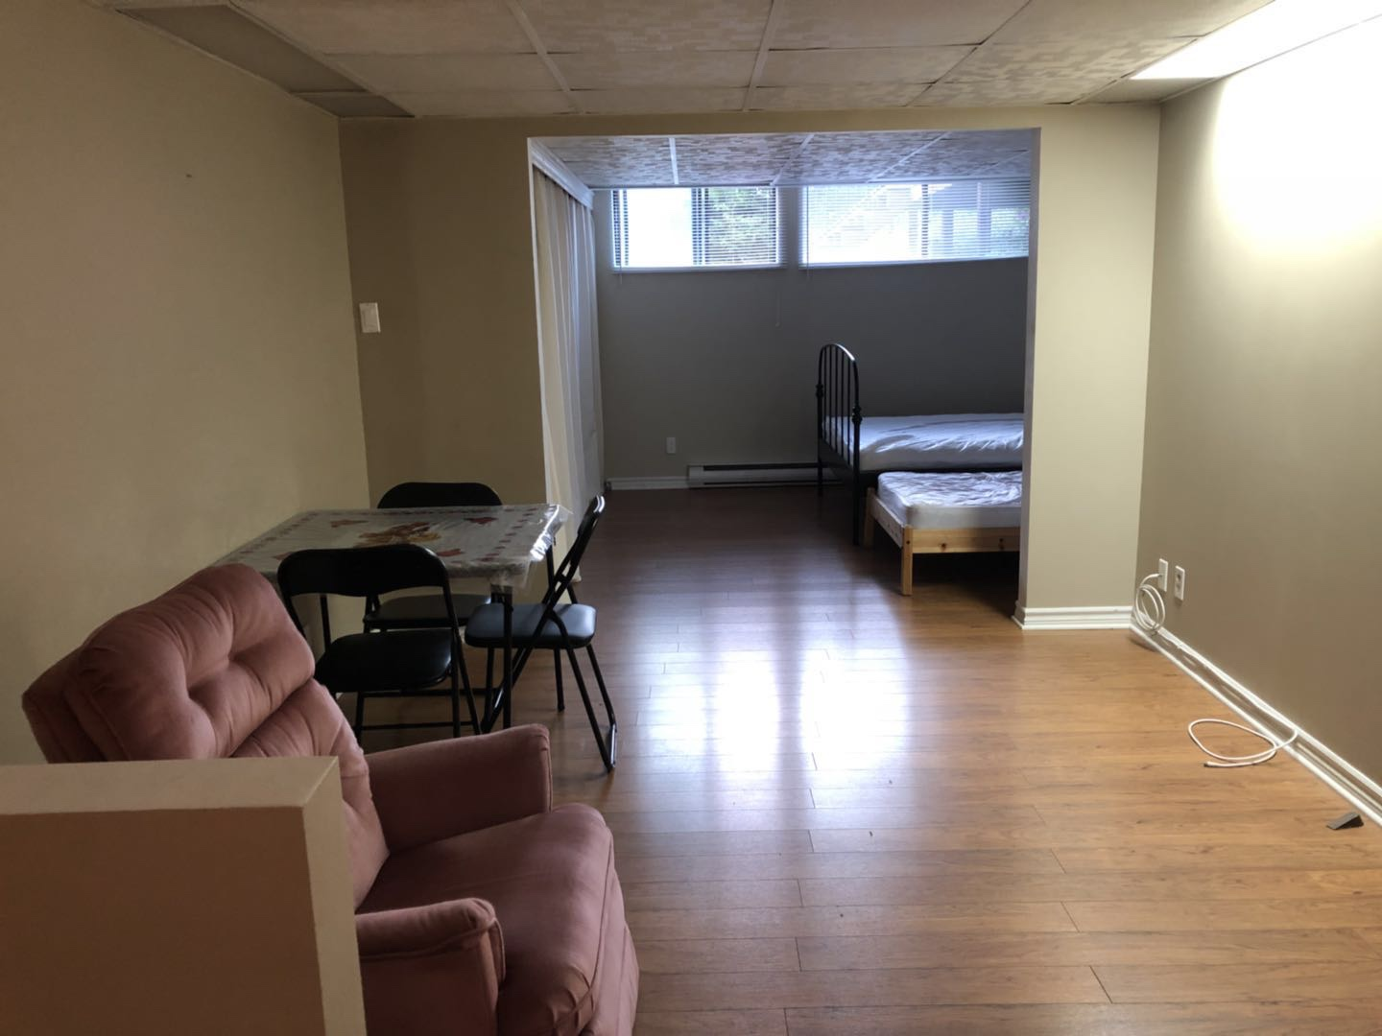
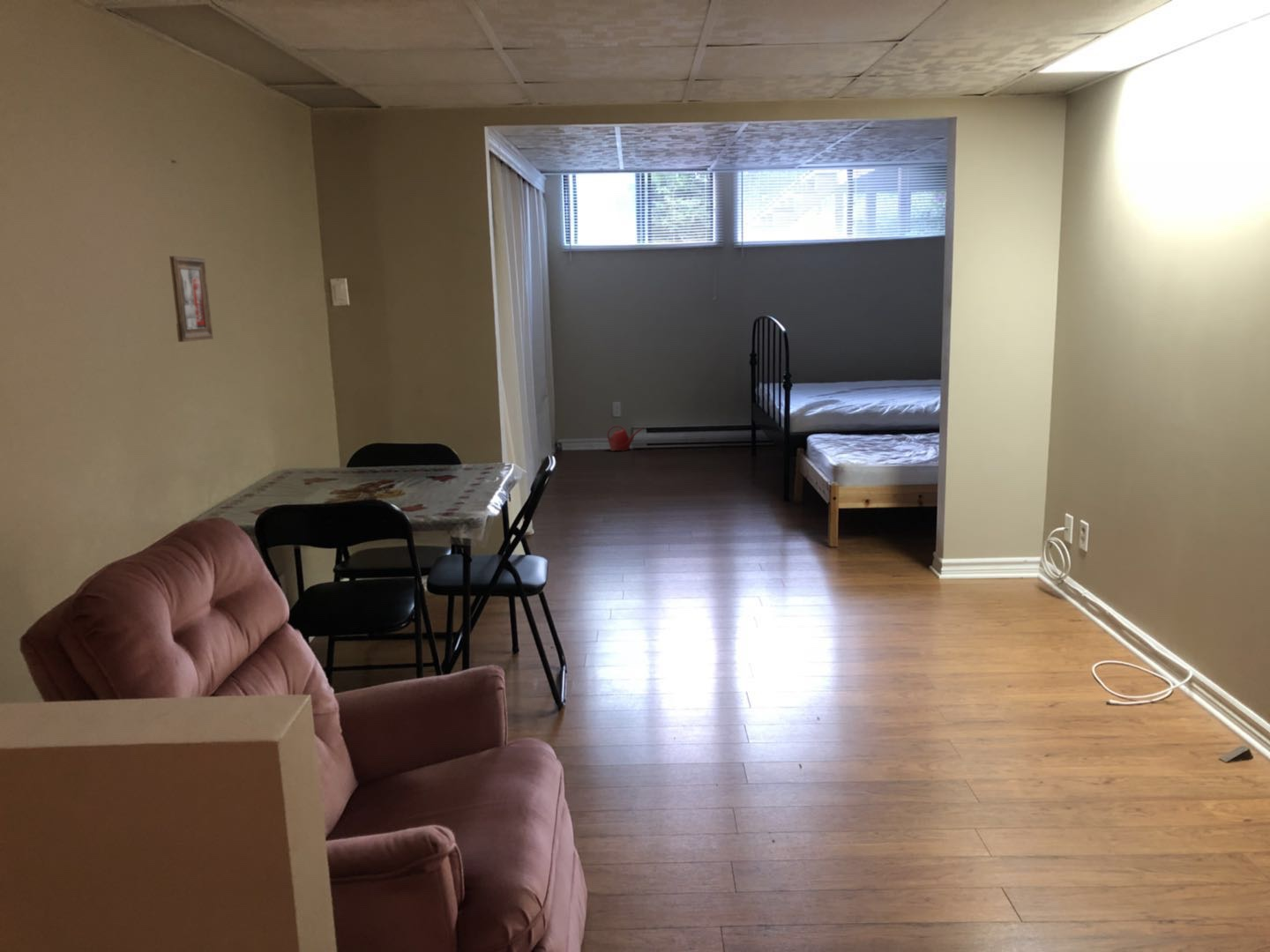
+ watering can [607,425,644,451]
+ picture frame [168,255,214,343]
